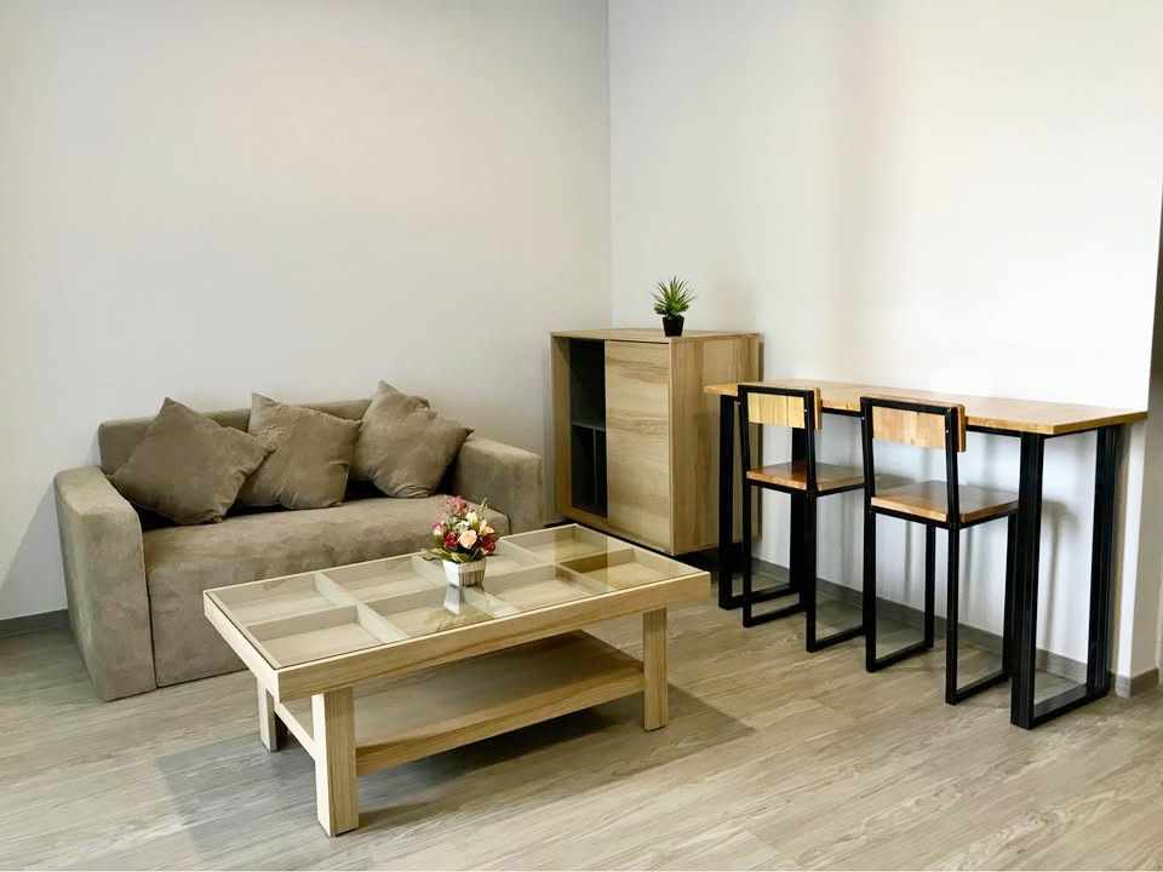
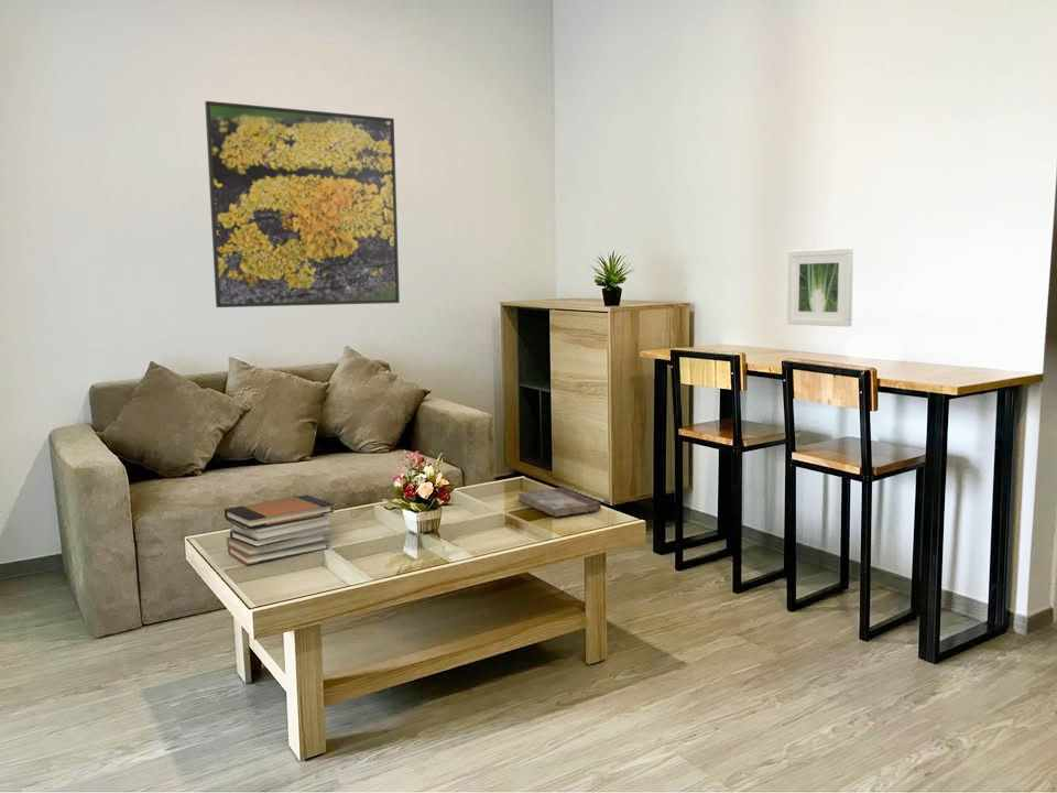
+ book stack [224,493,335,566]
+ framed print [204,100,401,308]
+ book [517,487,602,518]
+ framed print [786,247,854,328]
